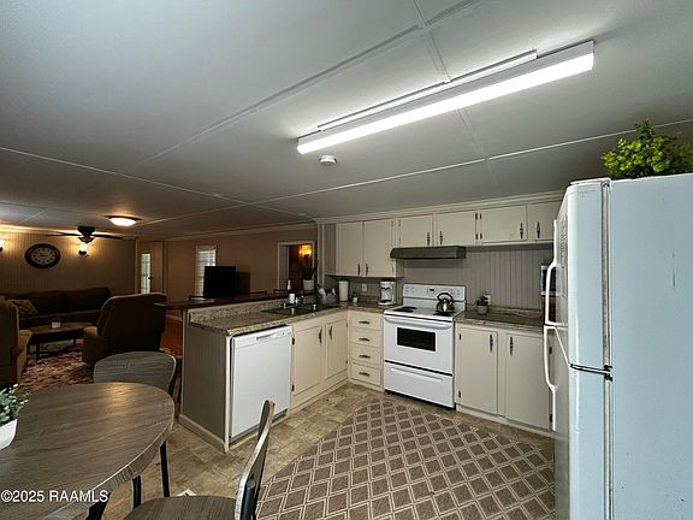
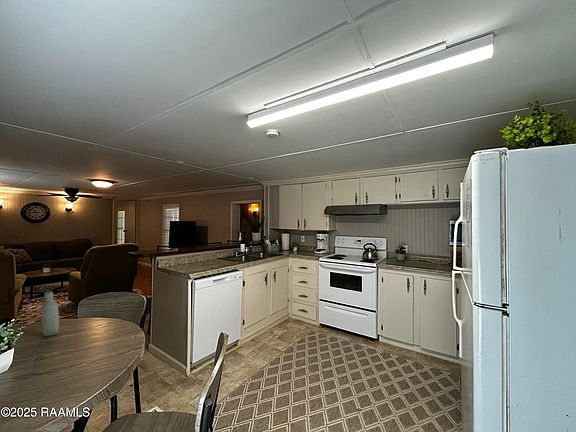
+ bottle [40,290,60,337]
